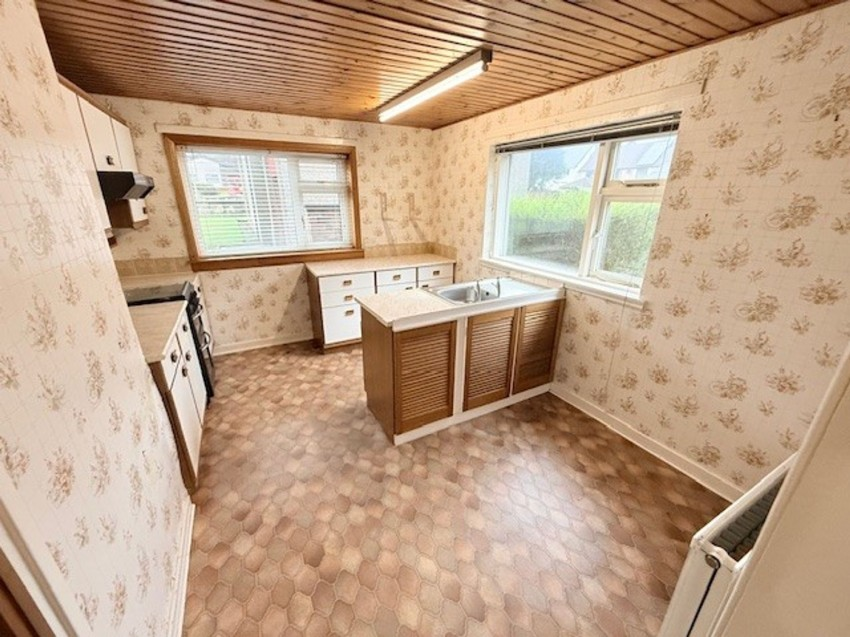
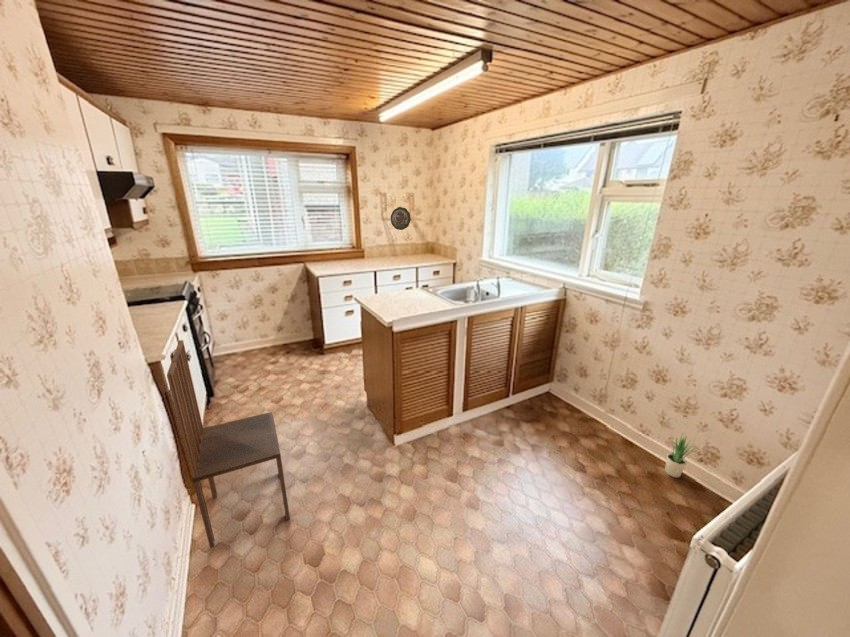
+ dining chair [166,339,291,549]
+ decorative plate [390,206,412,231]
+ potted plant [664,431,698,478]
